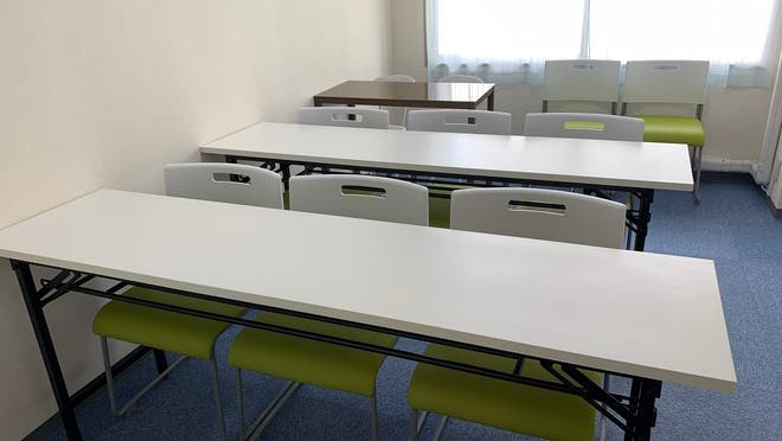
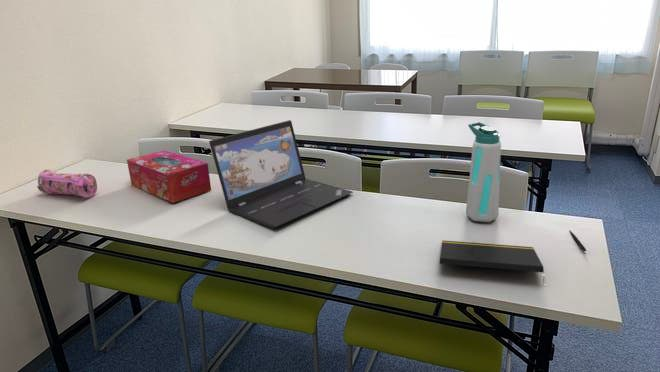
+ pencil case [36,169,98,199]
+ laptop [208,119,354,229]
+ pen [568,229,587,252]
+ tissue box [126,149,212,204]
+ notepad [439,239,545,283]
+ water bottle [465,121,502,223]
